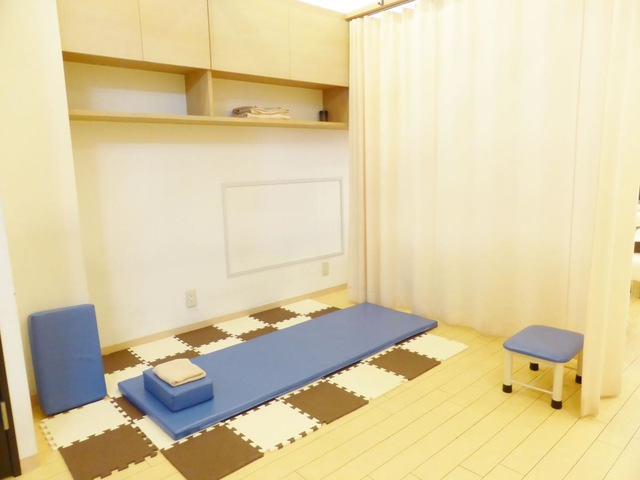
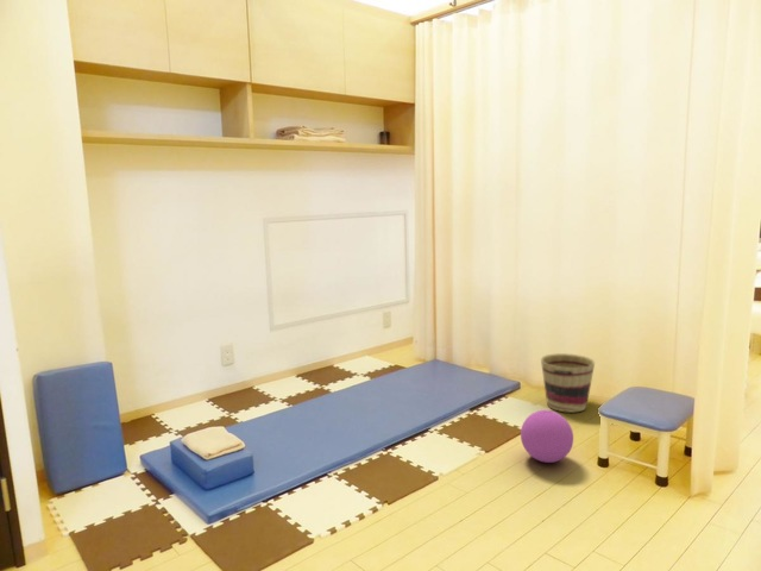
+ ball [520,409,574,464]
+ basket [540,352,596,414]
